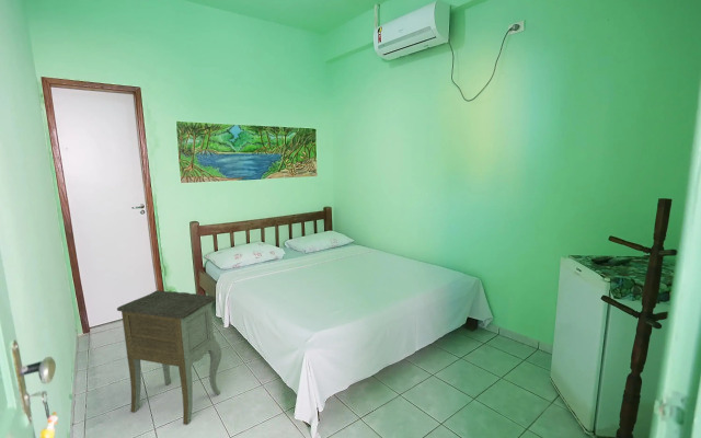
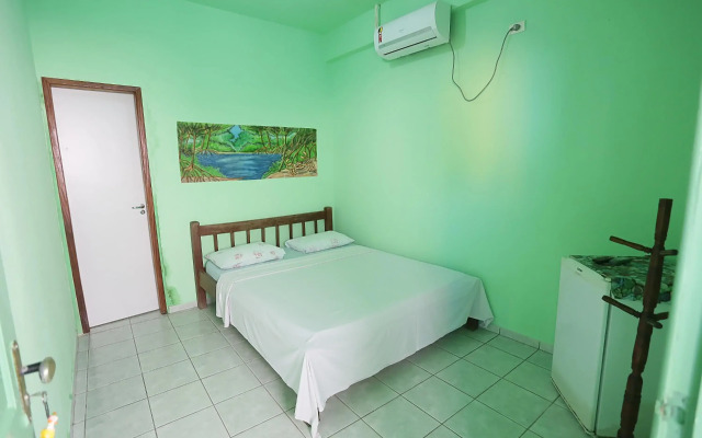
- nightstand [116,289,222,426]
